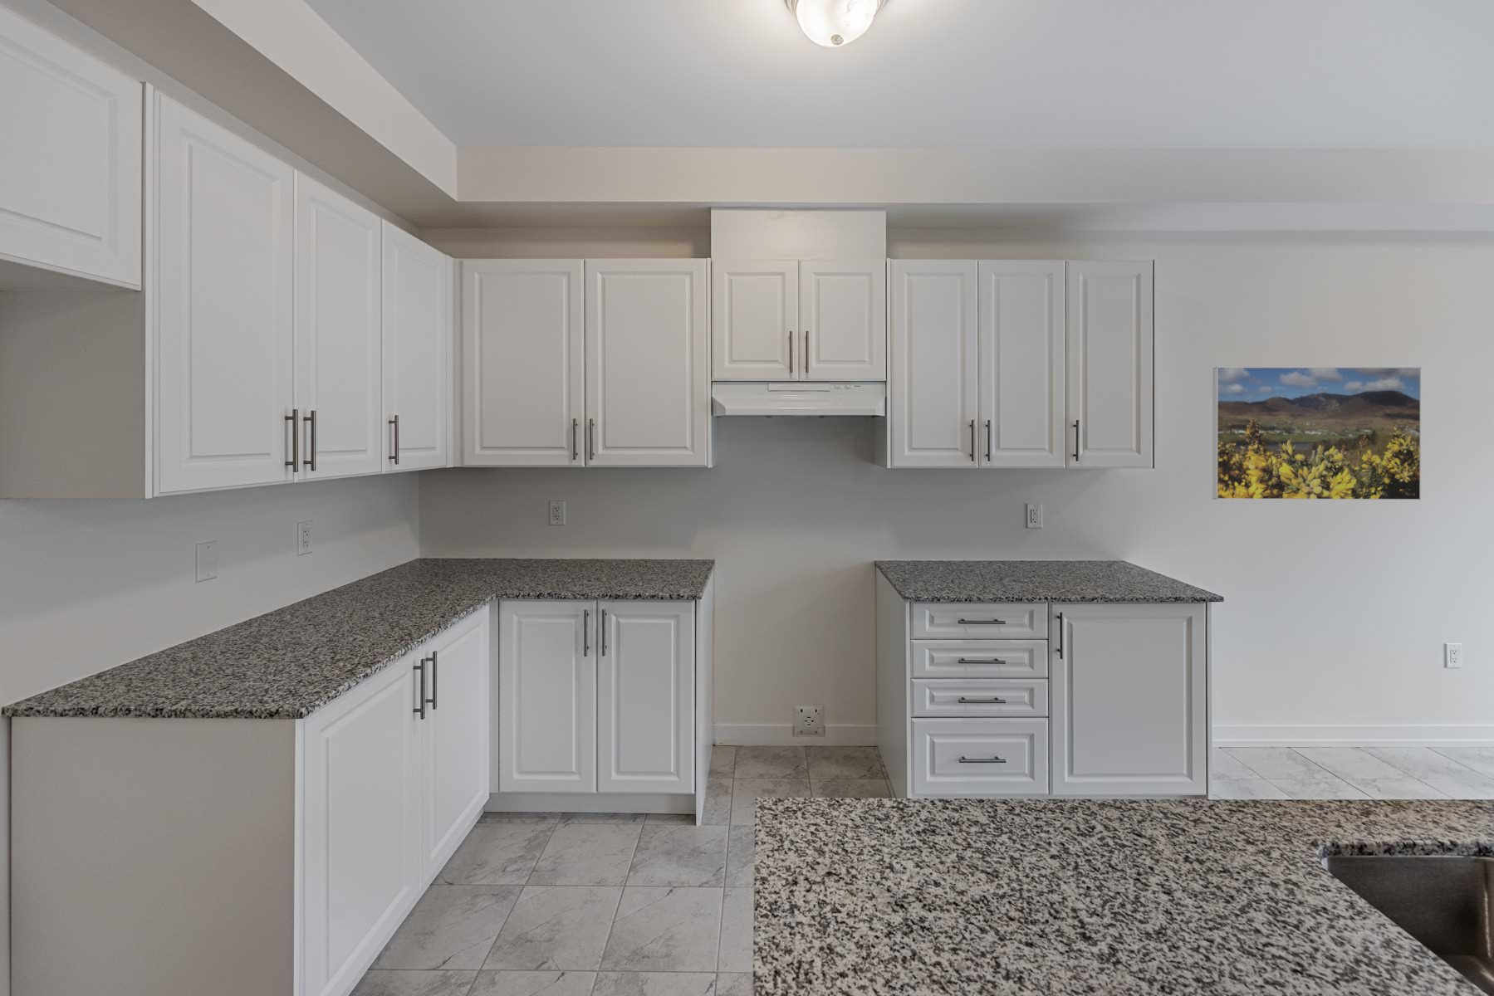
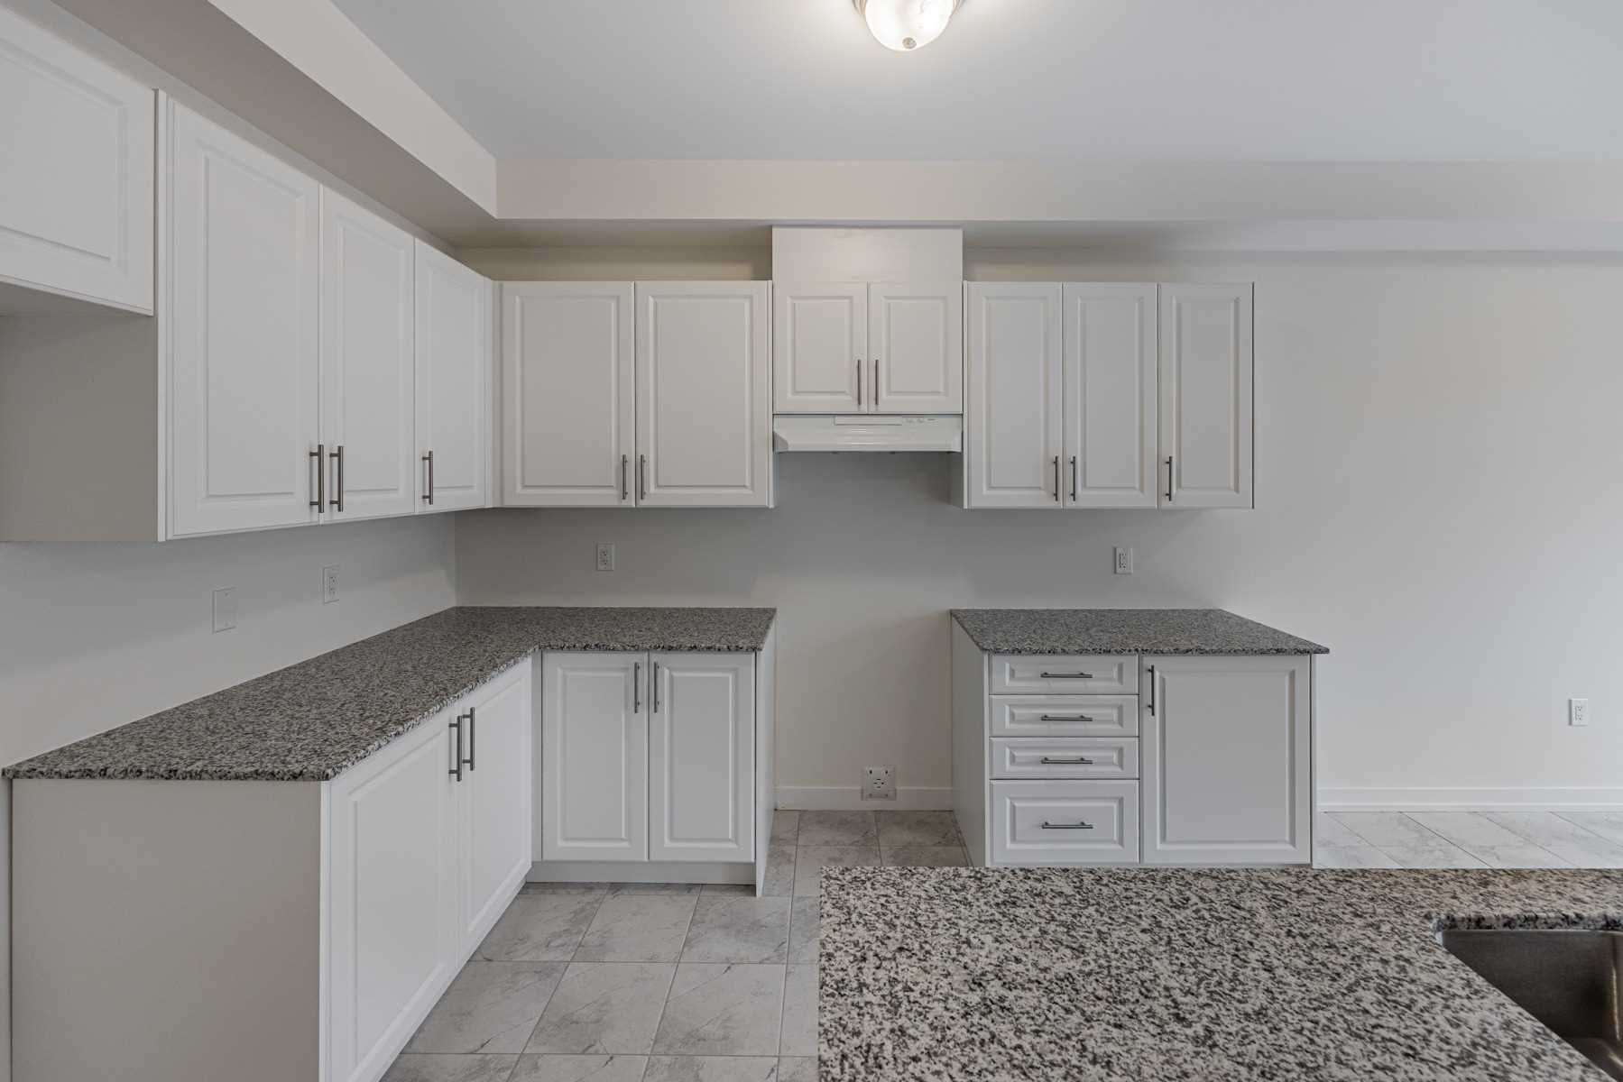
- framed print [1212,366,1422,500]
